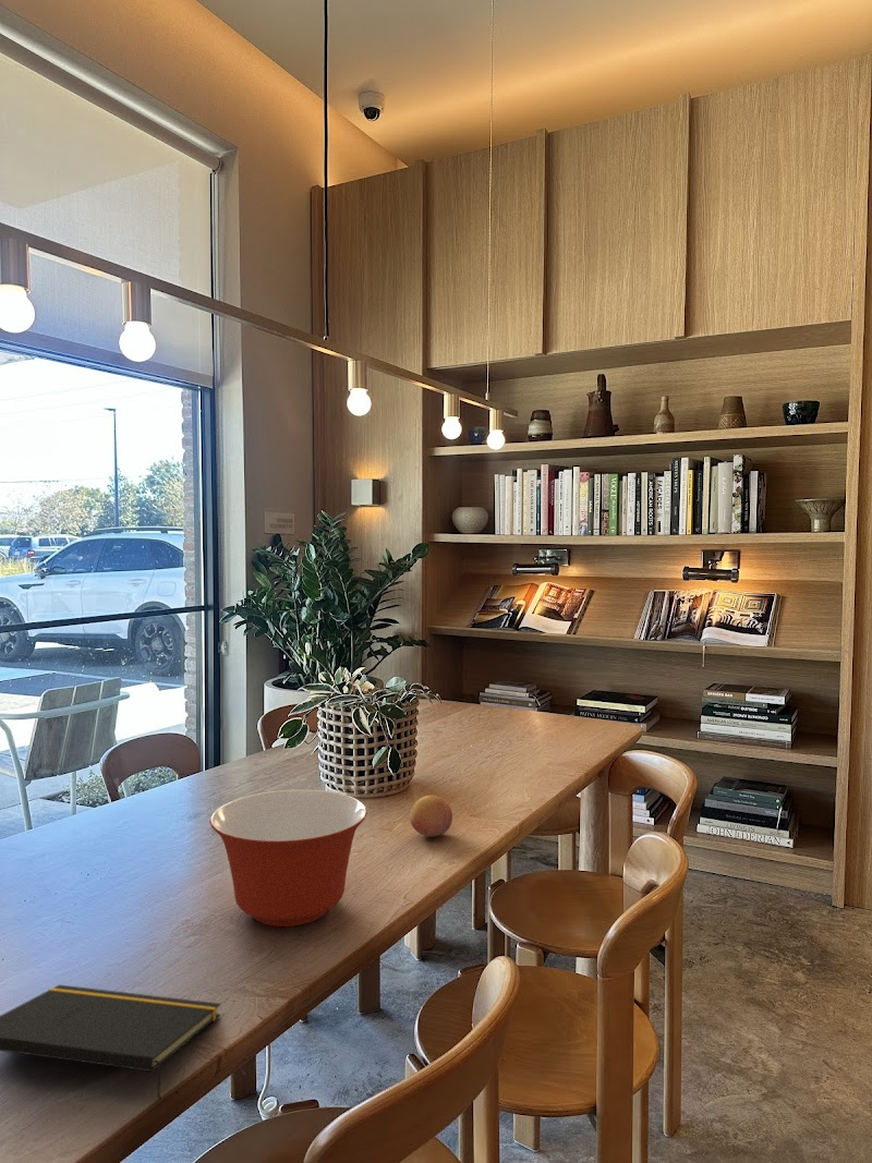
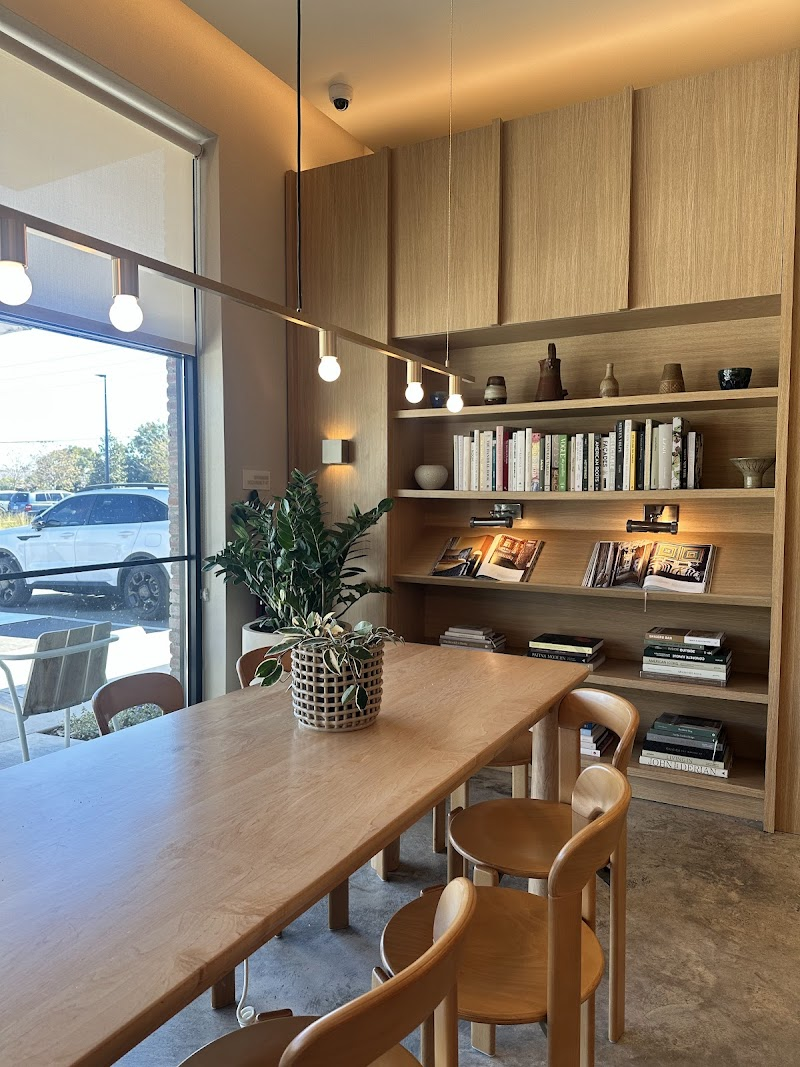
- notepad [0,984,221,1101]
- fruit [409,795,453,838]
- mixing bowl [209,789,368,928]
